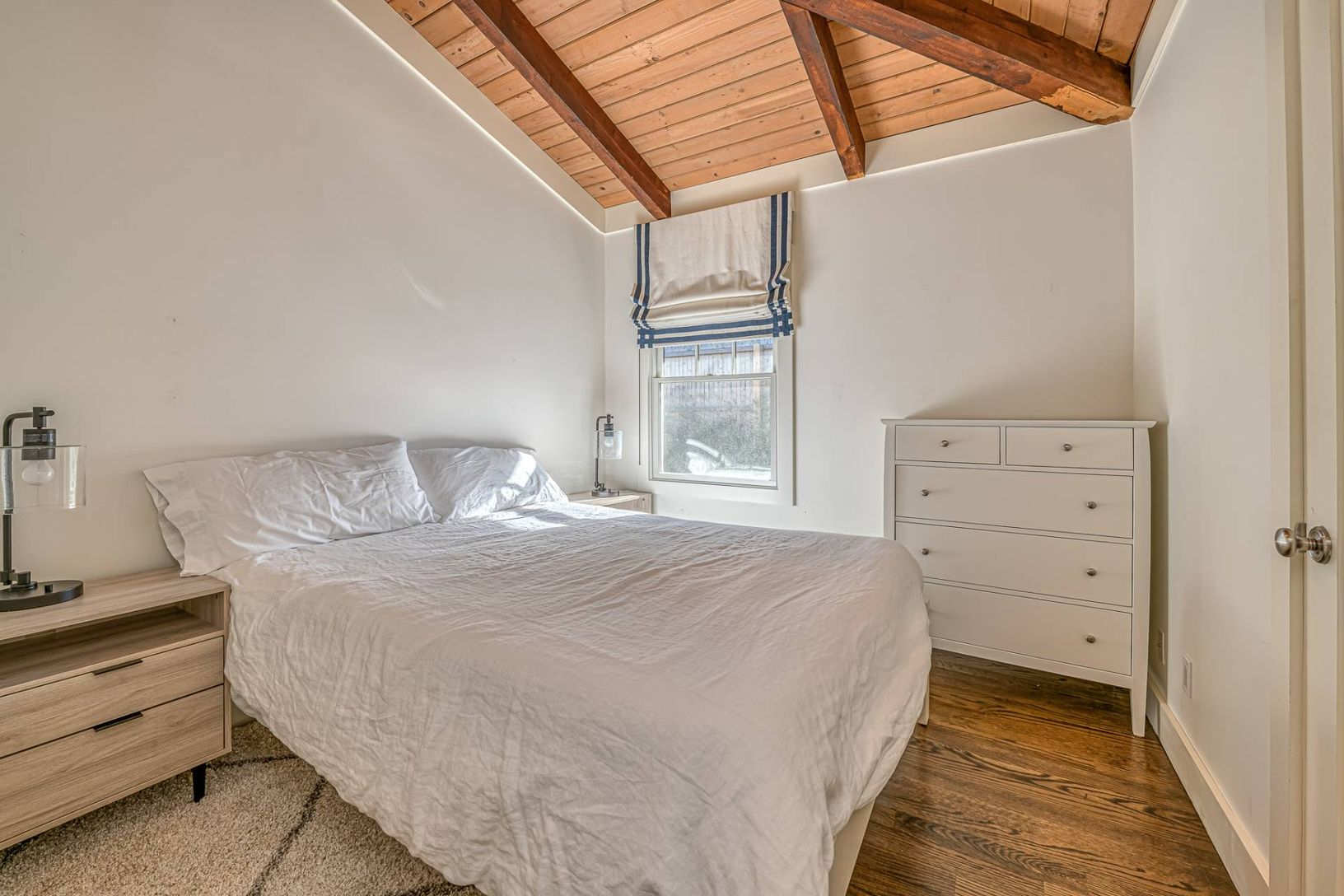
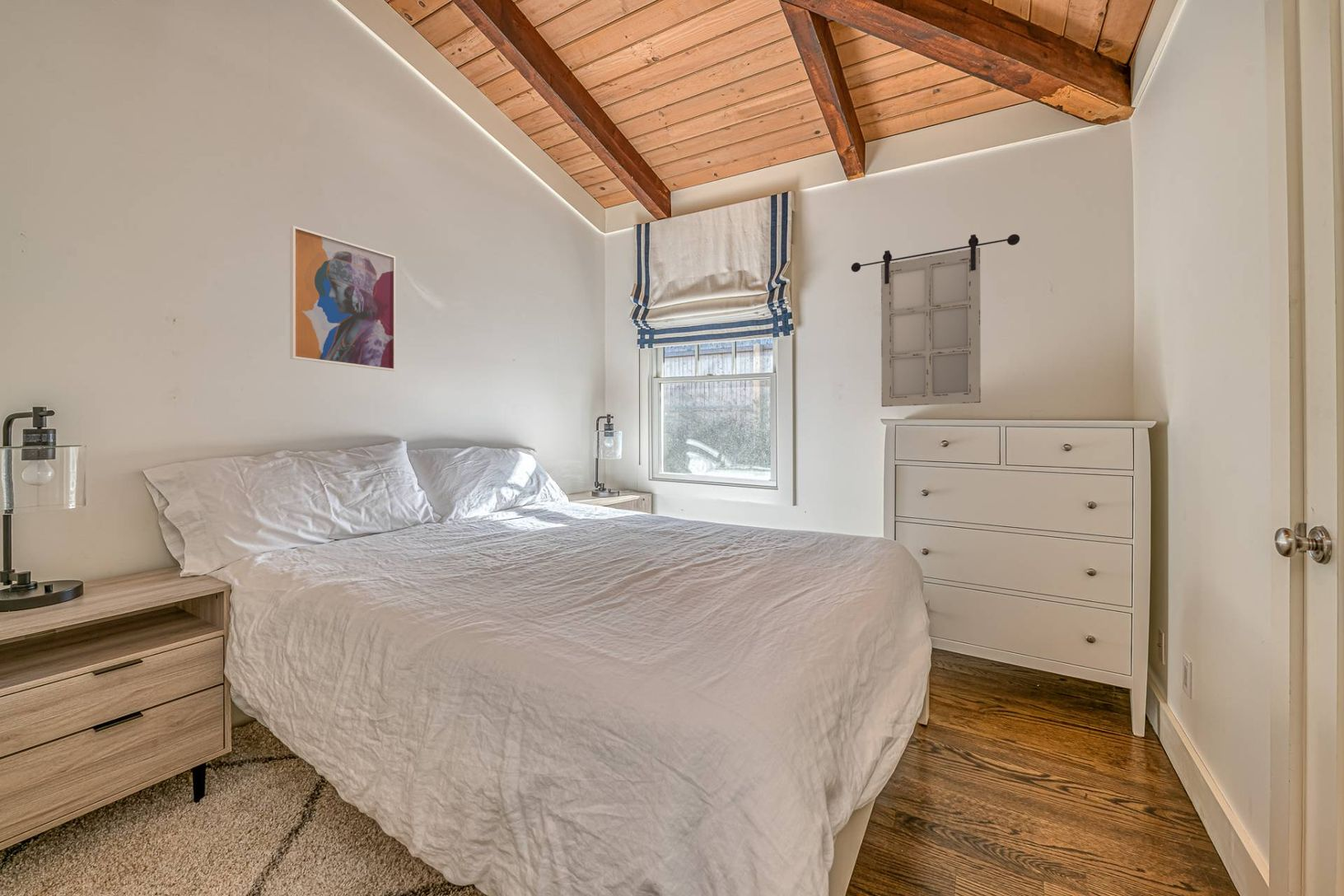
+ wall art [289,225,396,372]
+ home mirror [851,233,1020,408]
